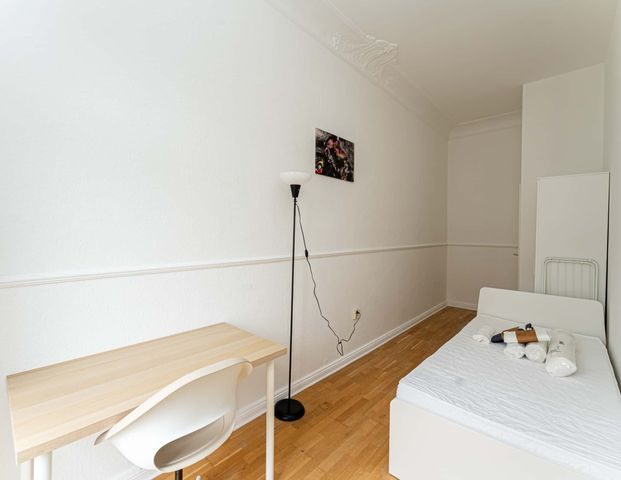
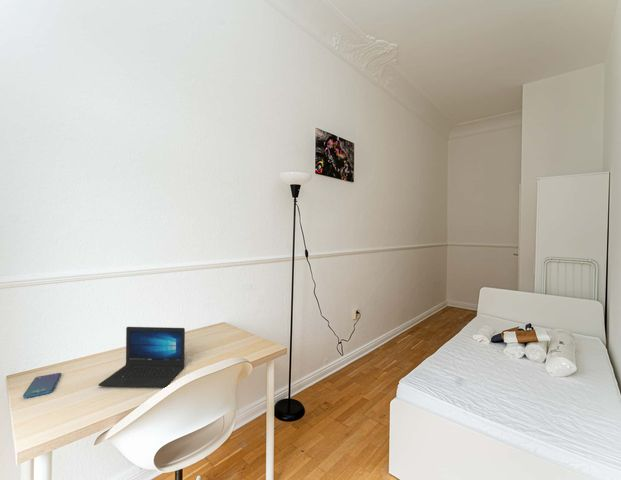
+ smartphone [22,372,62,399]
+ laptop [97,326,186,388]
